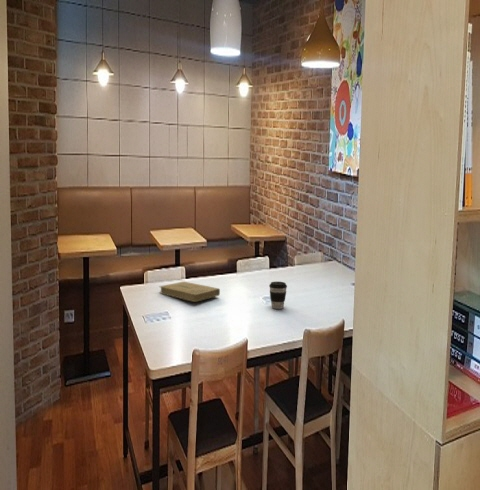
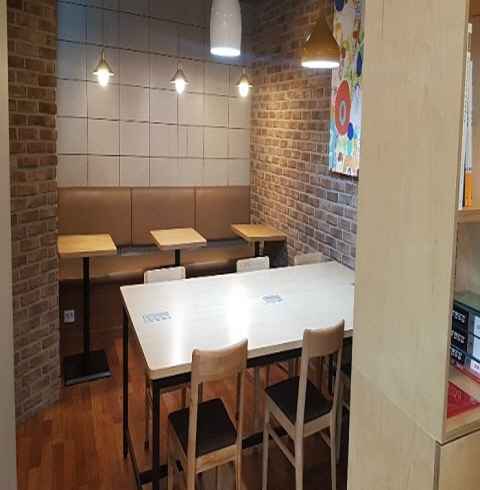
- coffee cup [268,281,288,310]
- book [159,281,221,303]
